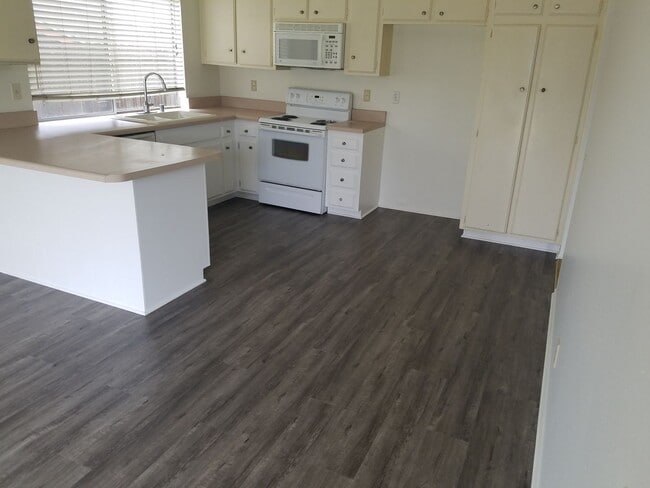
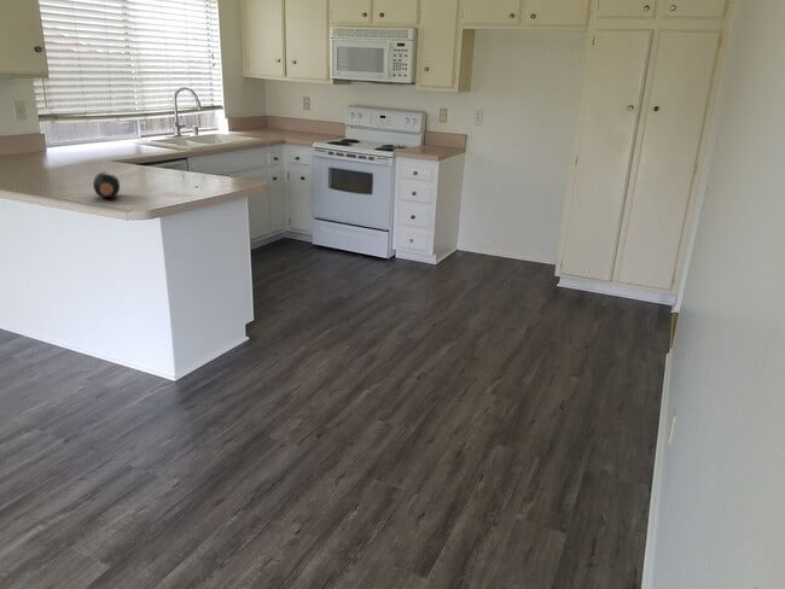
+ bottle [92,170,121,199]
